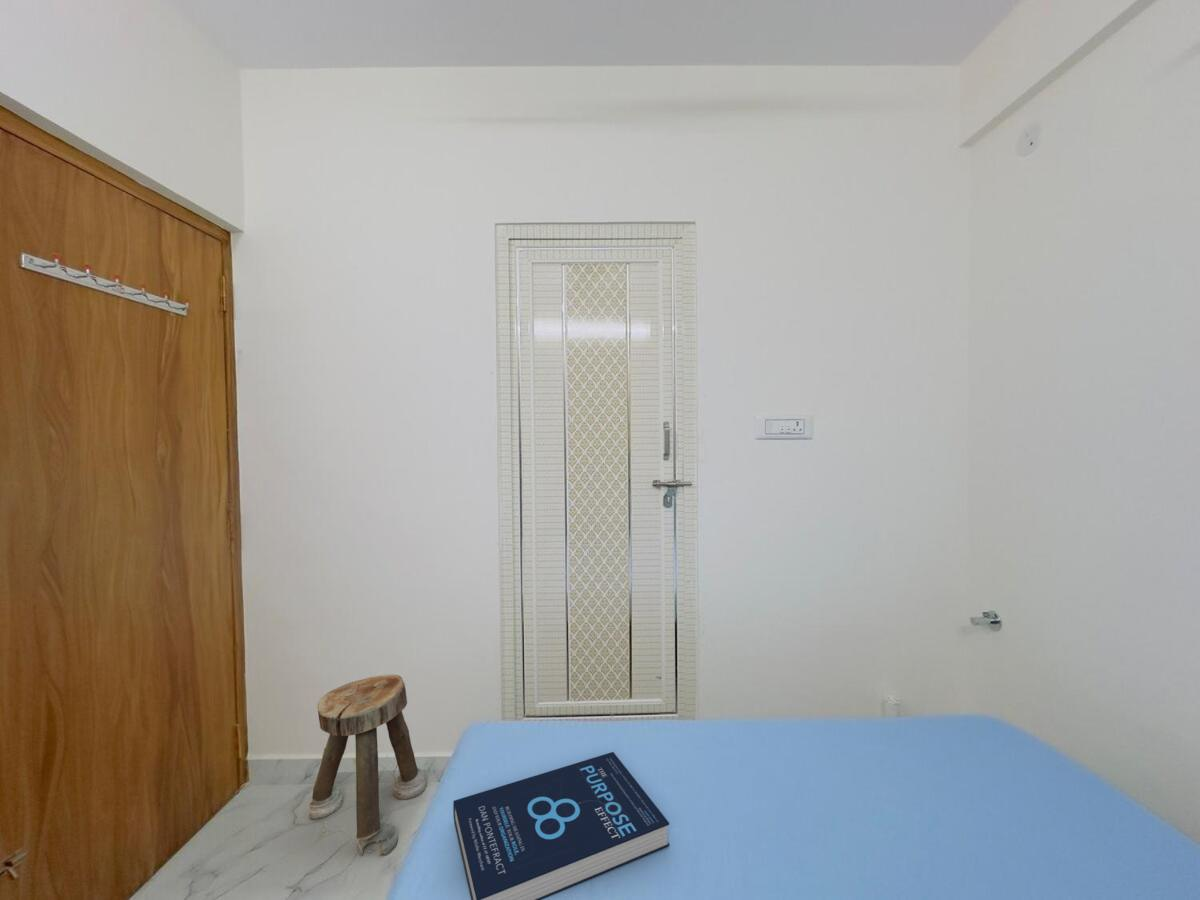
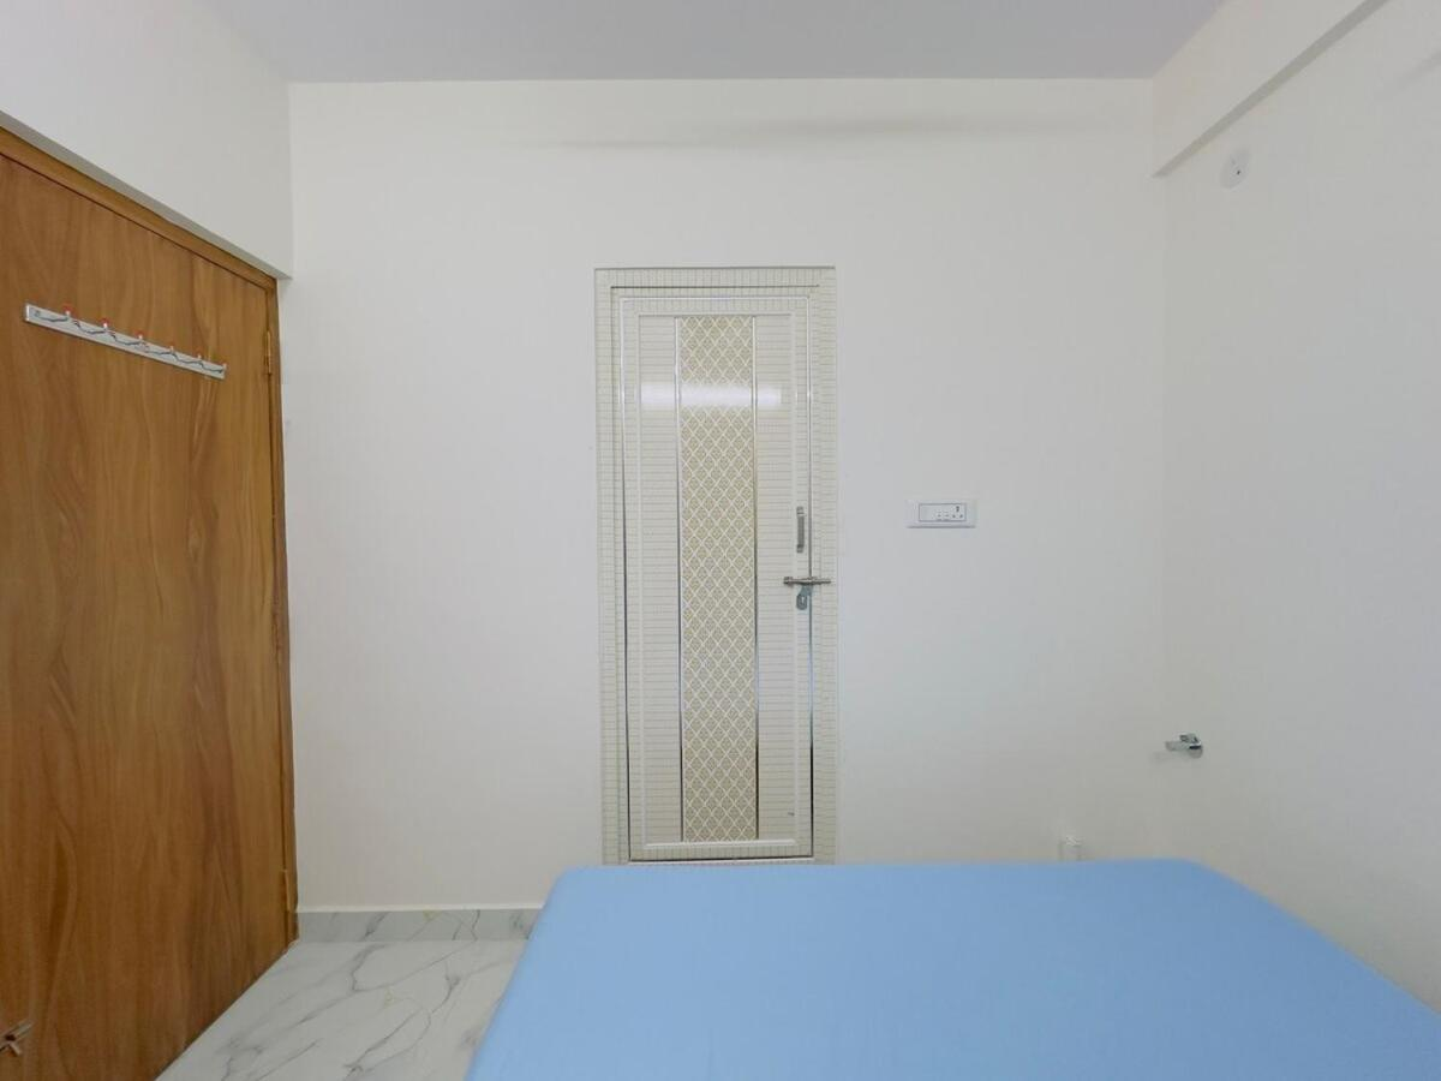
- book [452,751,670,900]
- stool [308,674,428,857]
